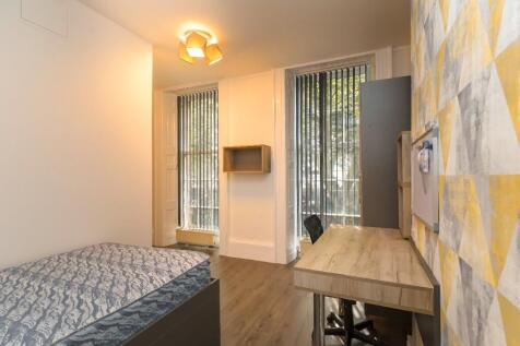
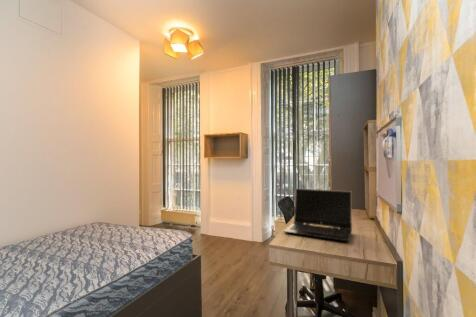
+ laptop computer [282,188,353,242]
